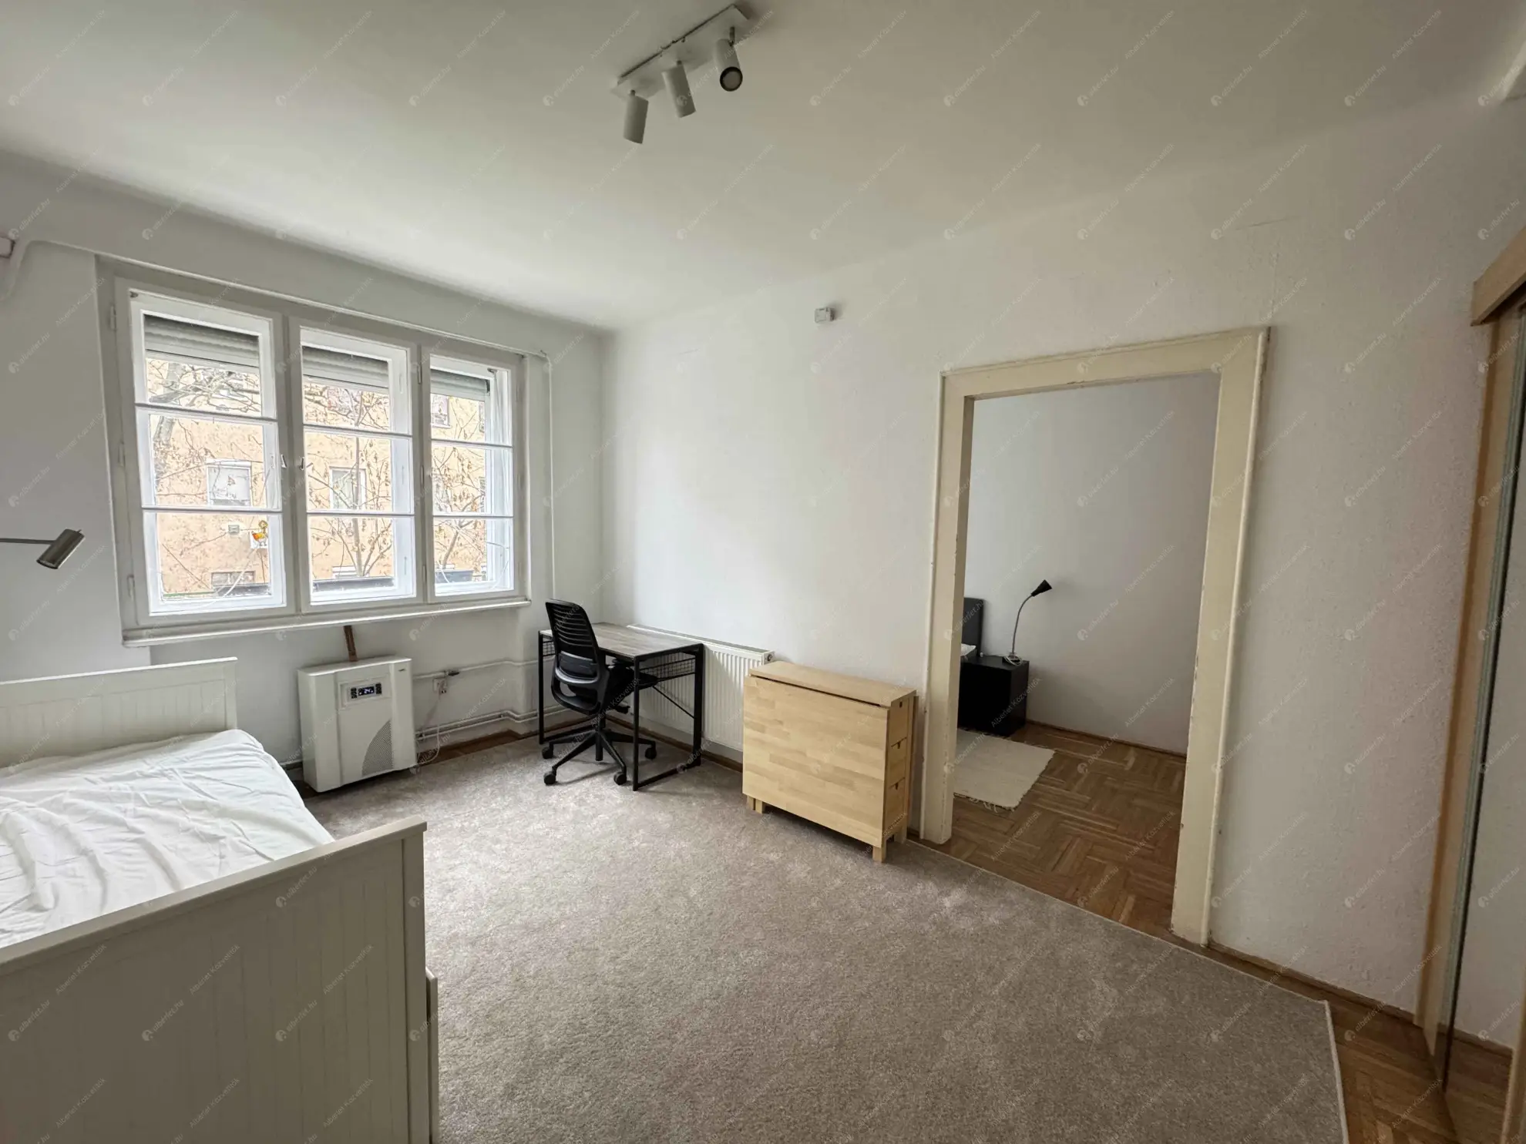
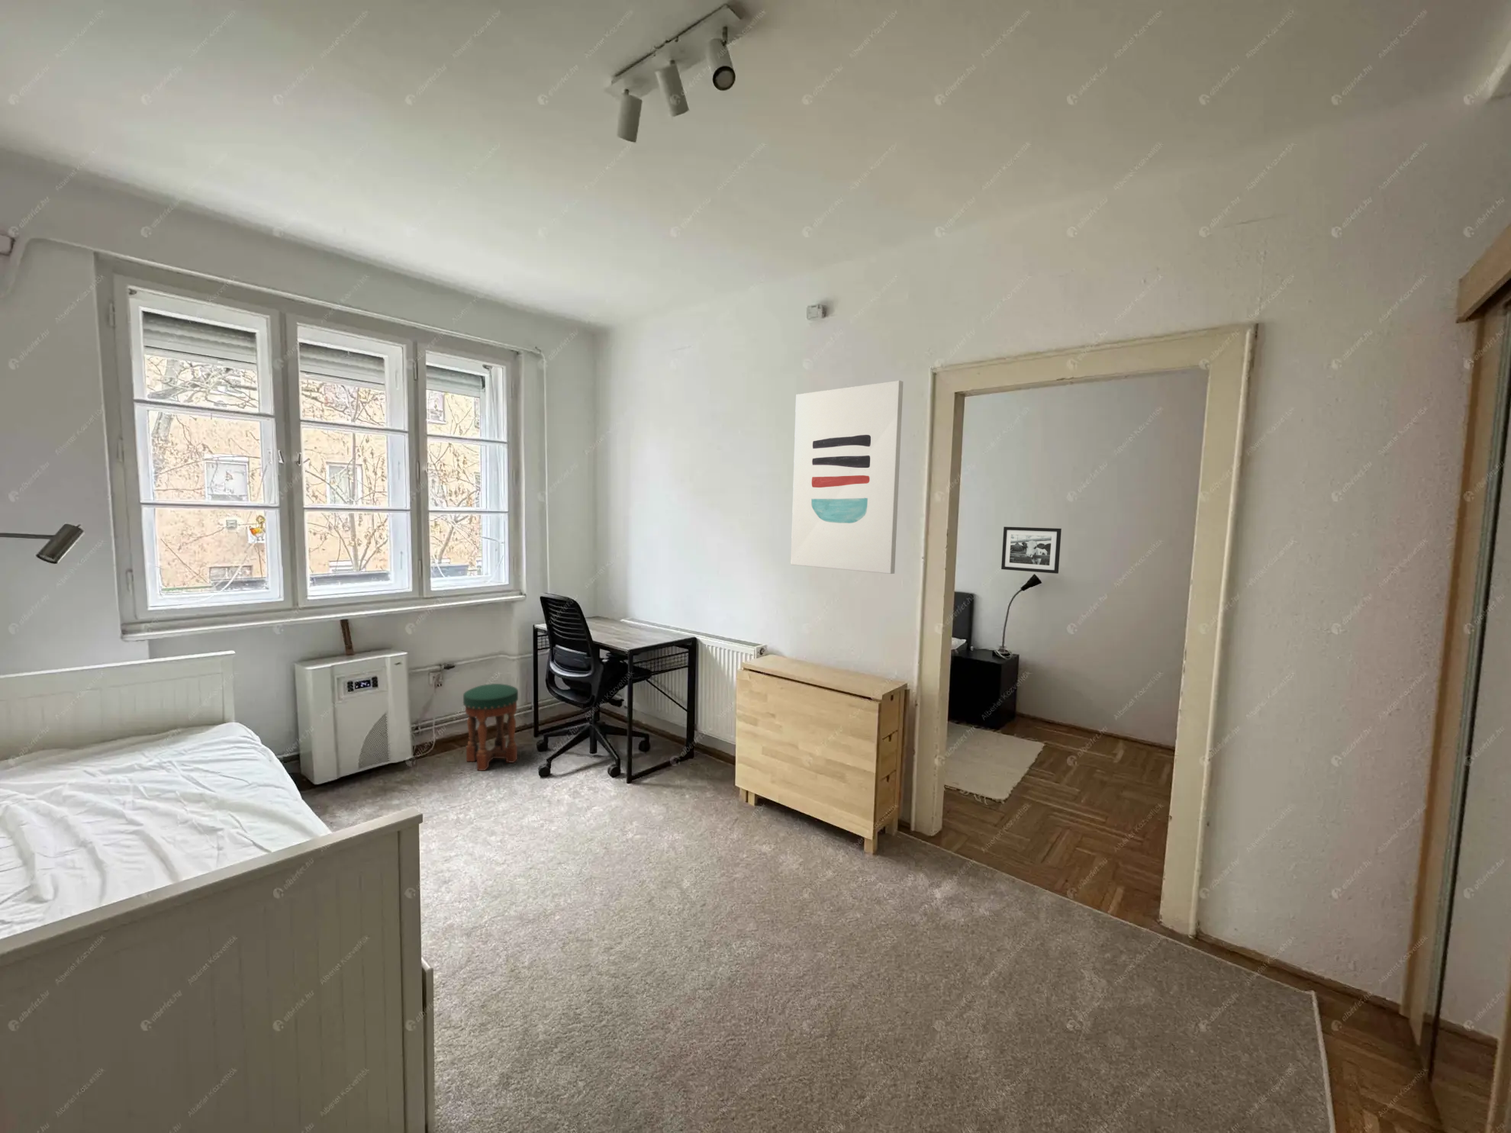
+ wall art [790,380,903,575]
+ picture frame [1001,526,1062,575]
+ stool [463,683,519,771]
